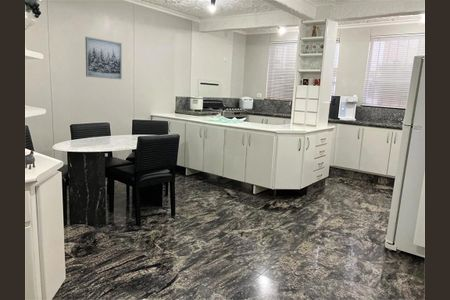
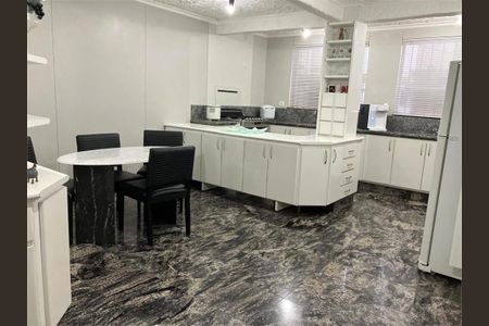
- wall art [84,36,123,80]
